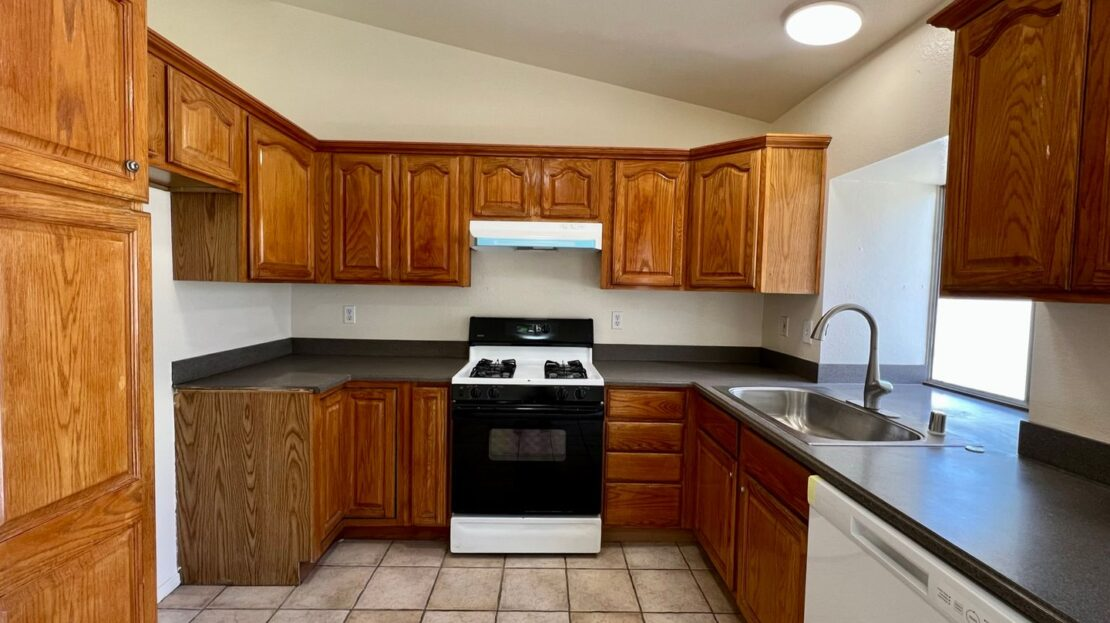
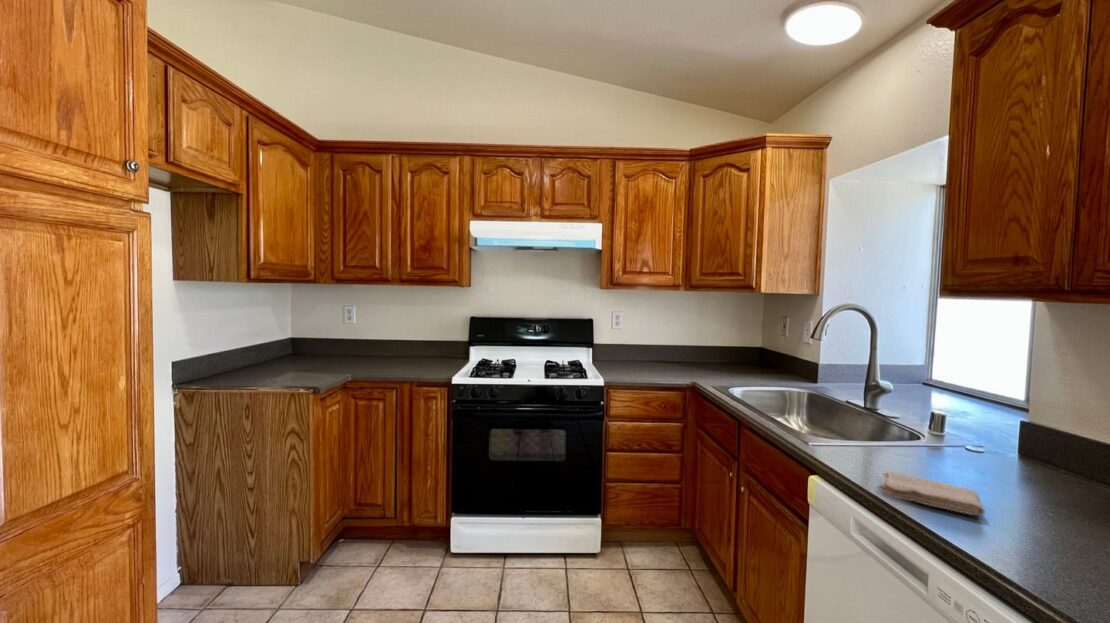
+ washcloth [880,471,986,516]
